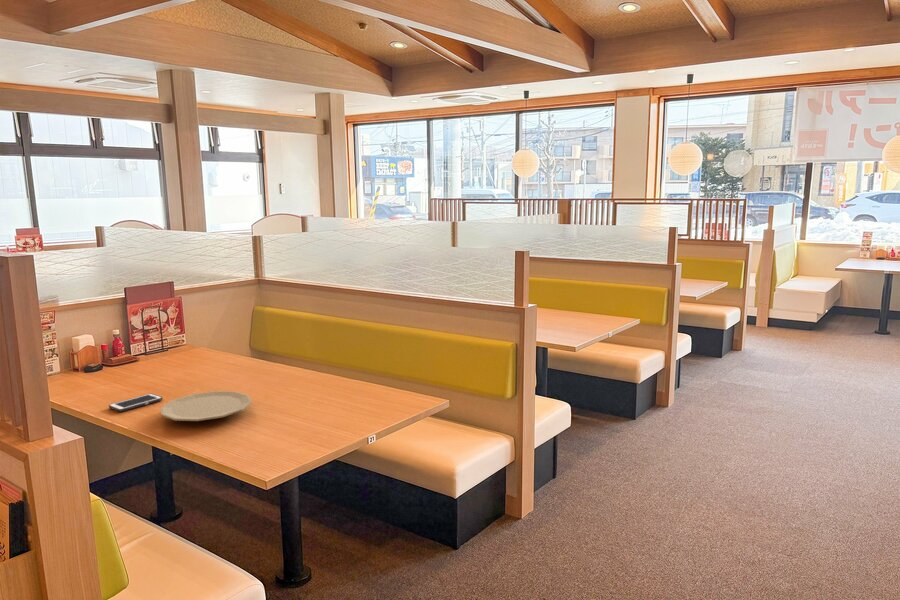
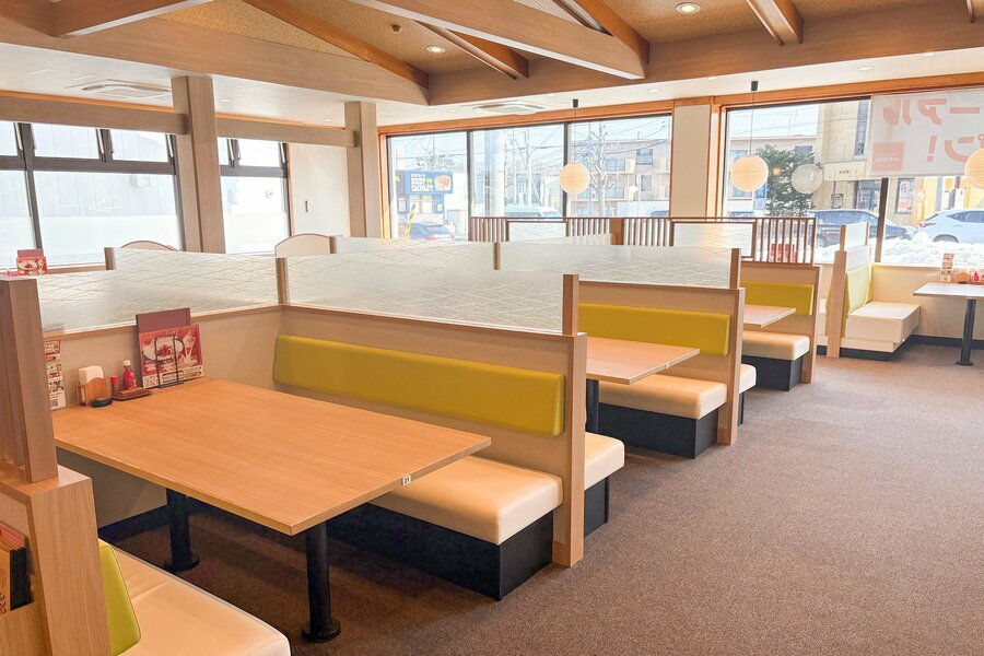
- cell phone [108,393,164,413]
- plate [160,390,253,422]
